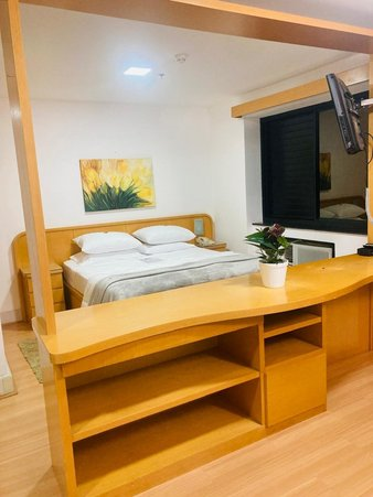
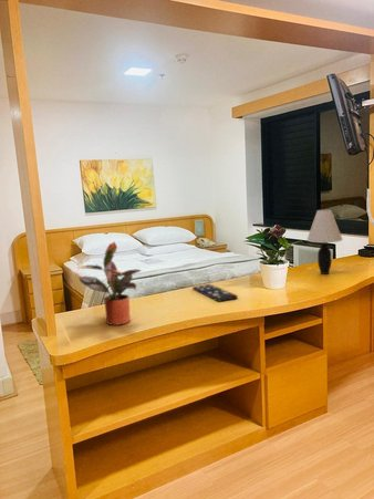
+ remote control [191,283,239,303]
+ potted plant [76,240,143,326]
+ table lamp [307,209,344,276]
